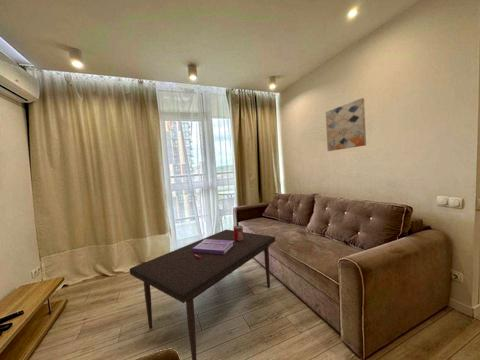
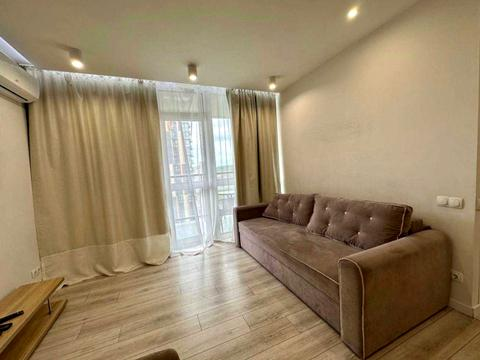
- coffee table [129,225,276,360]
- wall art [325,97,367,152]
